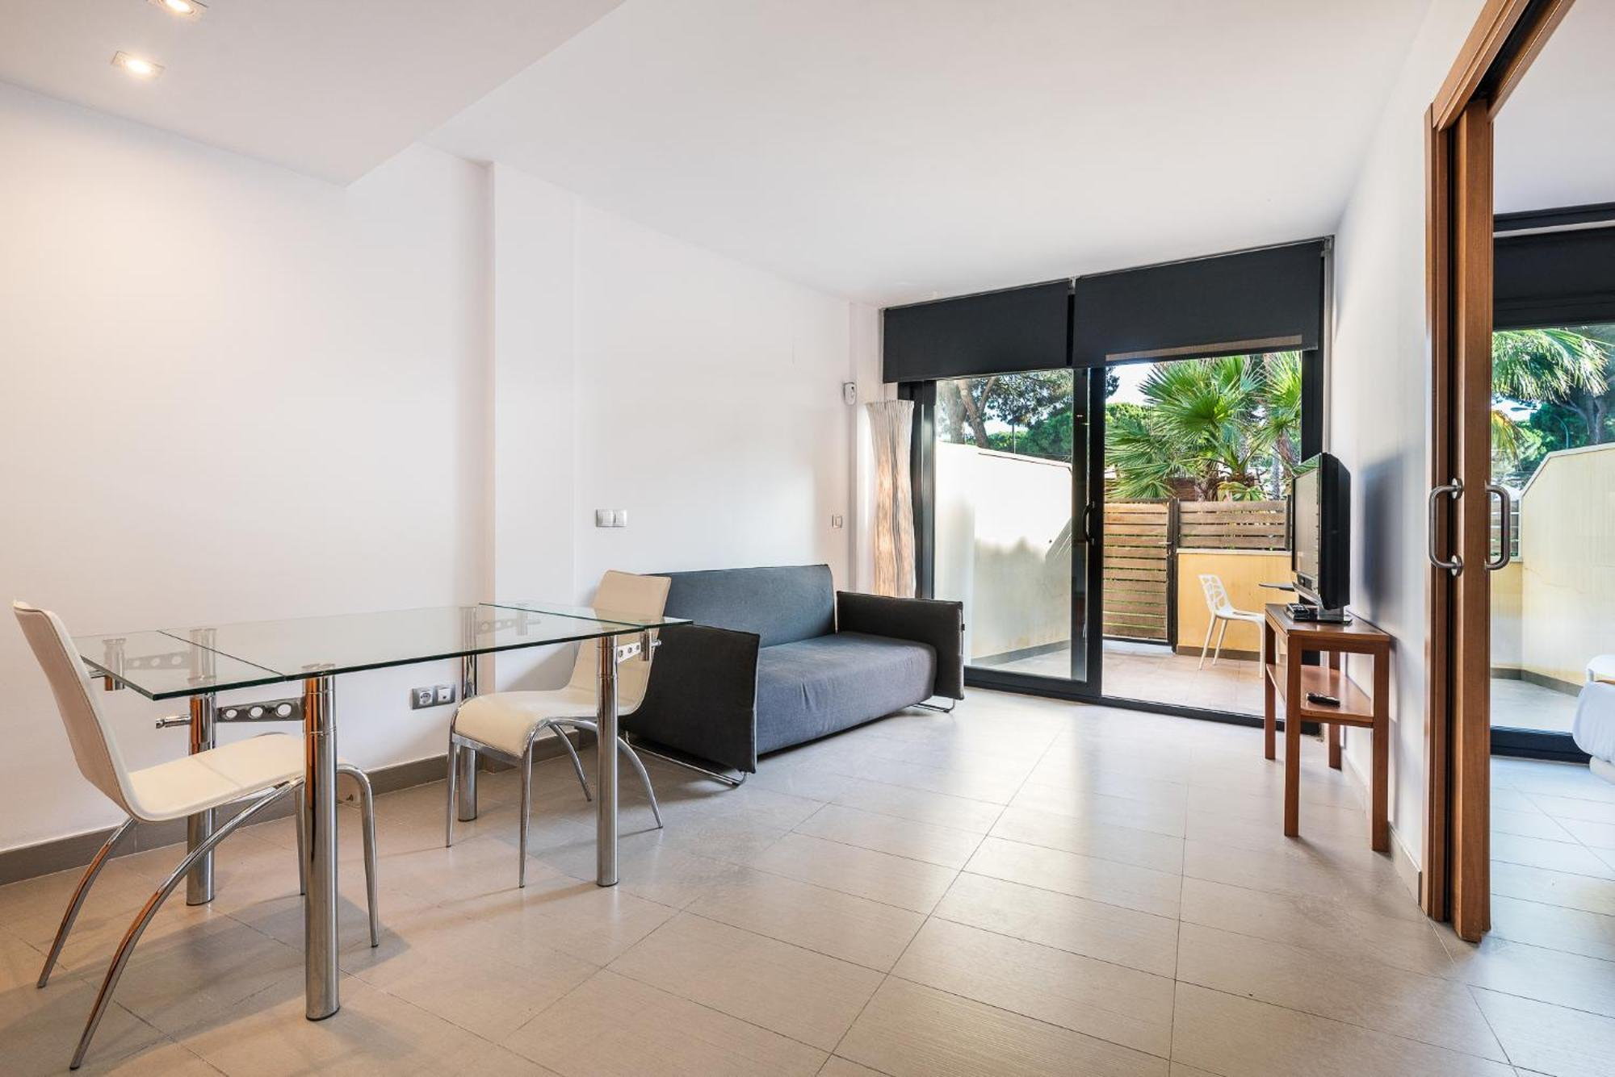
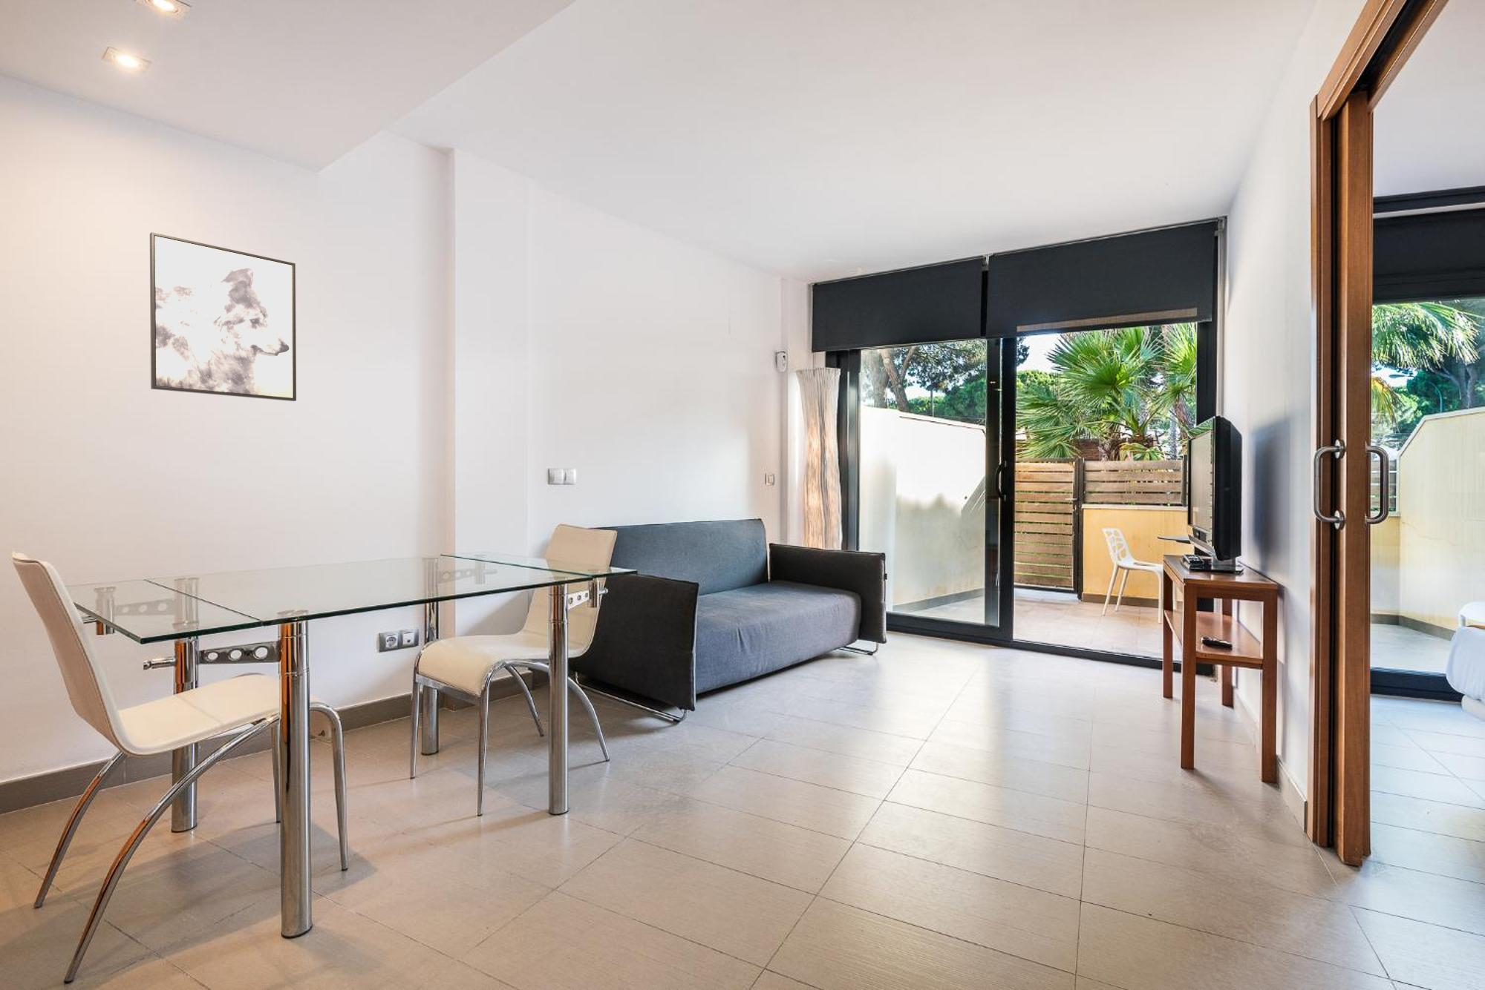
+ wall art [149,231,297,402]
